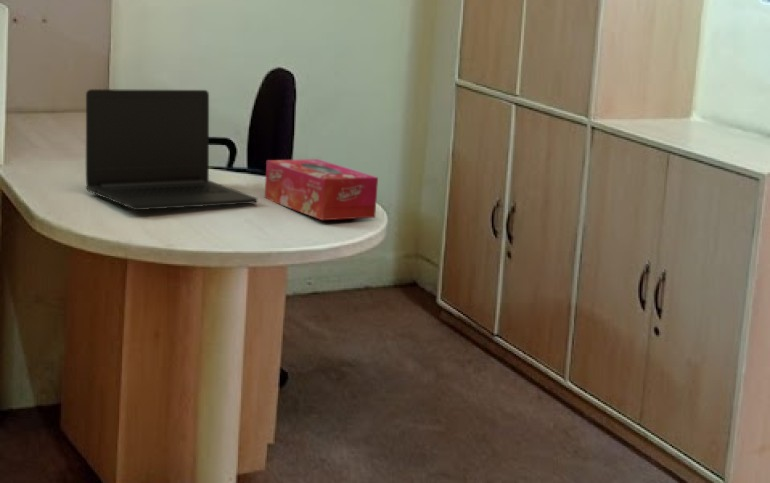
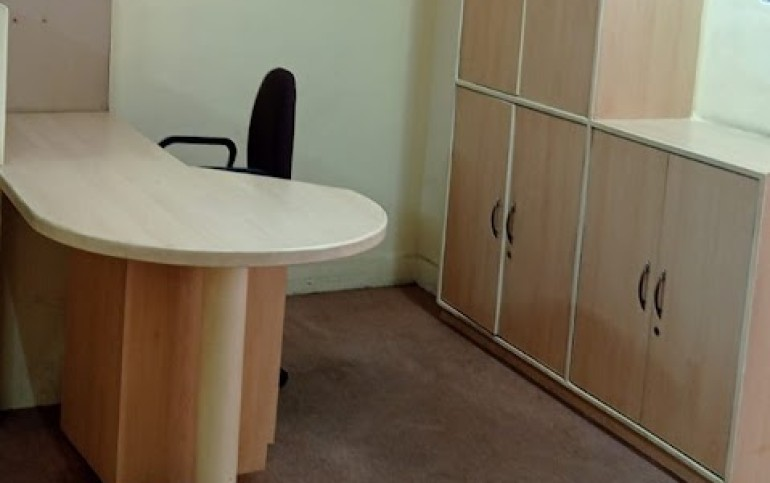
- tissue box [264,158,379,221]
- laptop [85,88,259,211]
